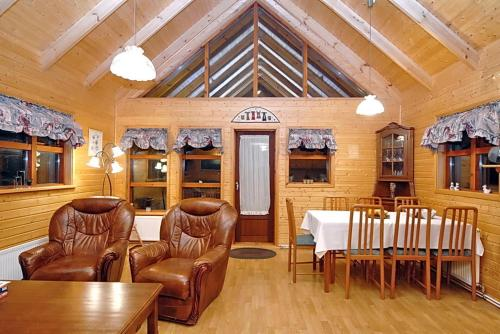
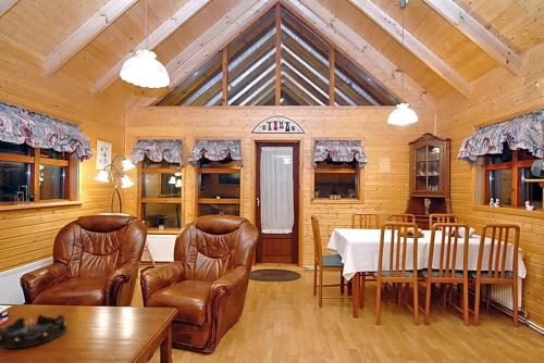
+ decorative bowl [0,313,69,350]
